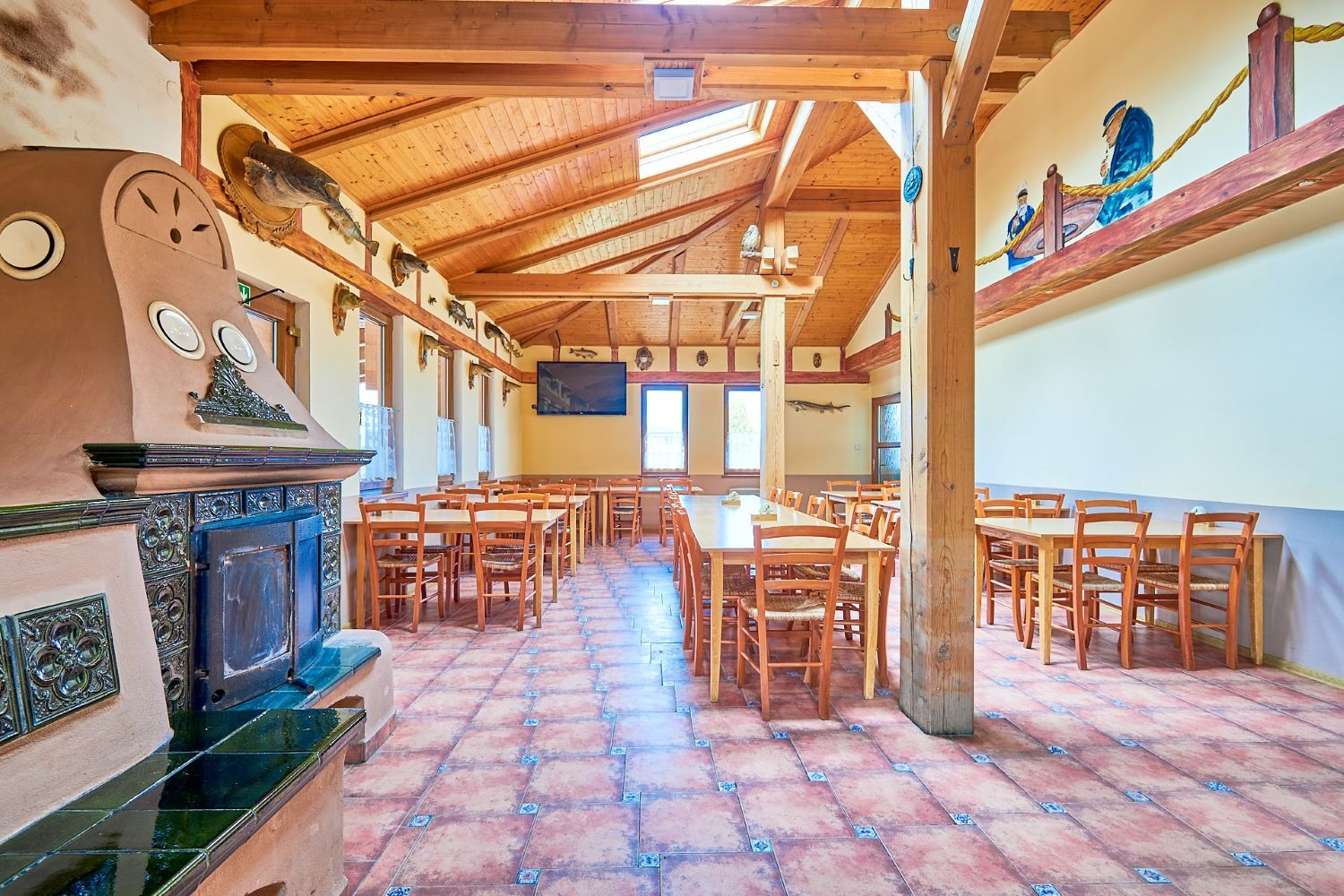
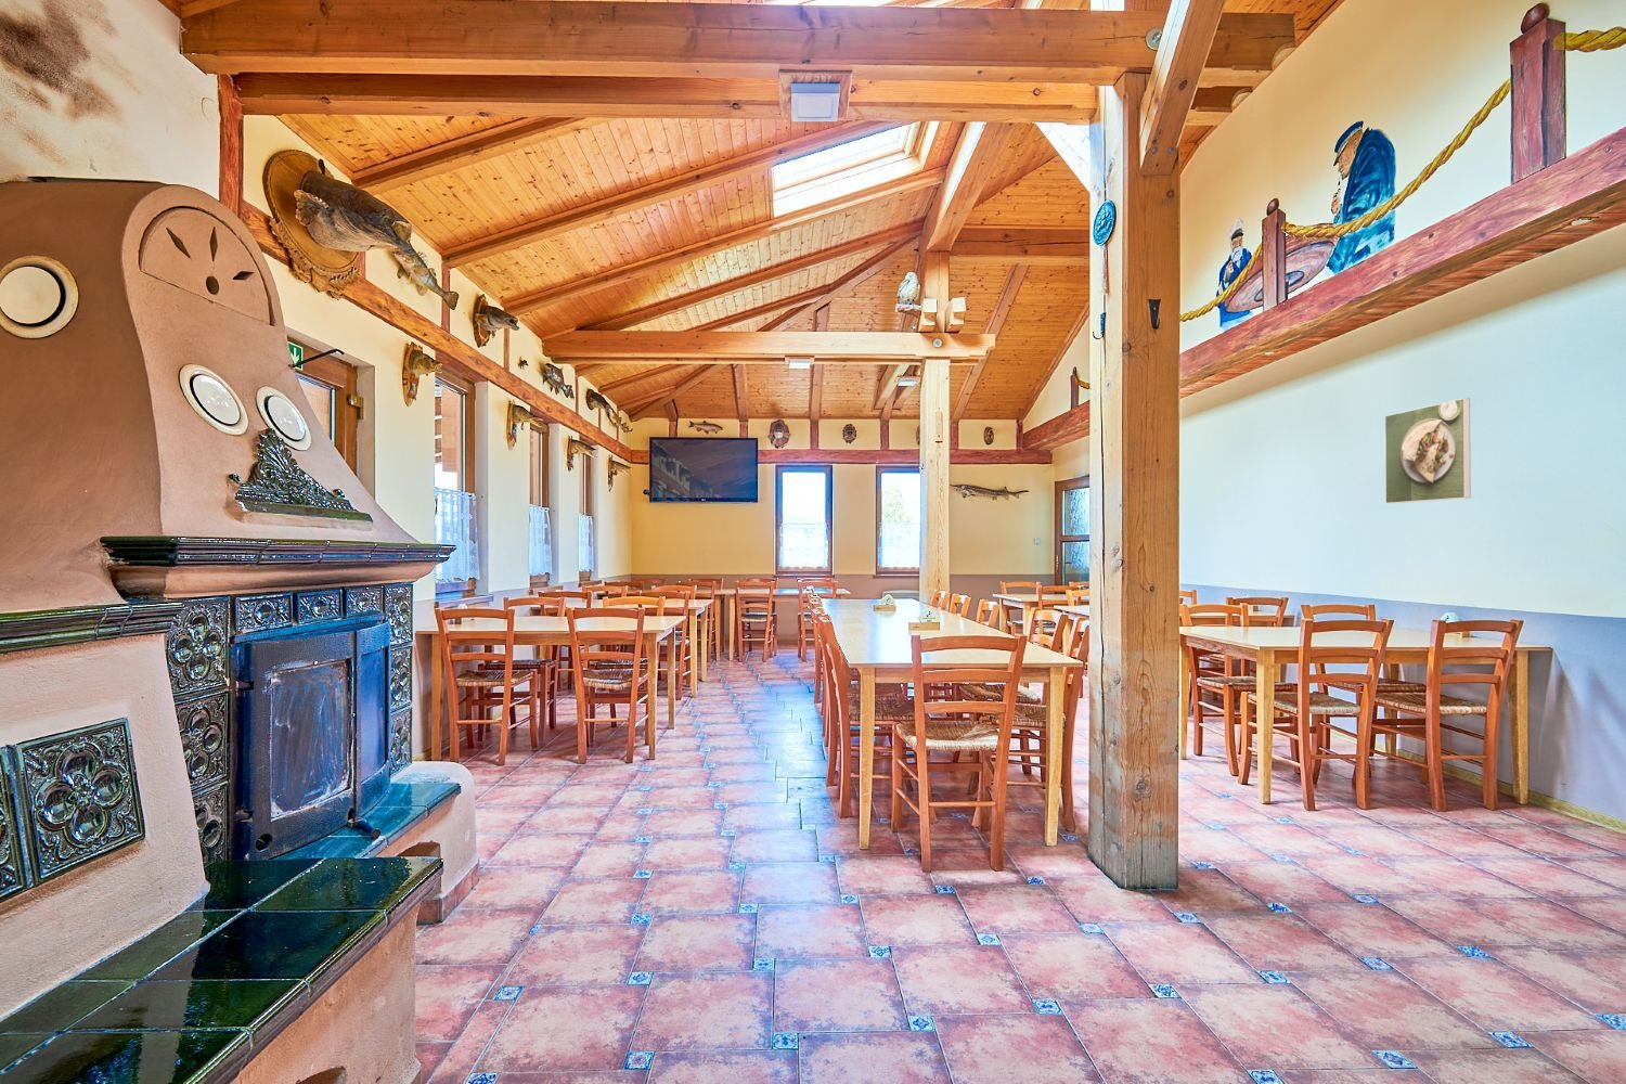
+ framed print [1384,397,1472,504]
